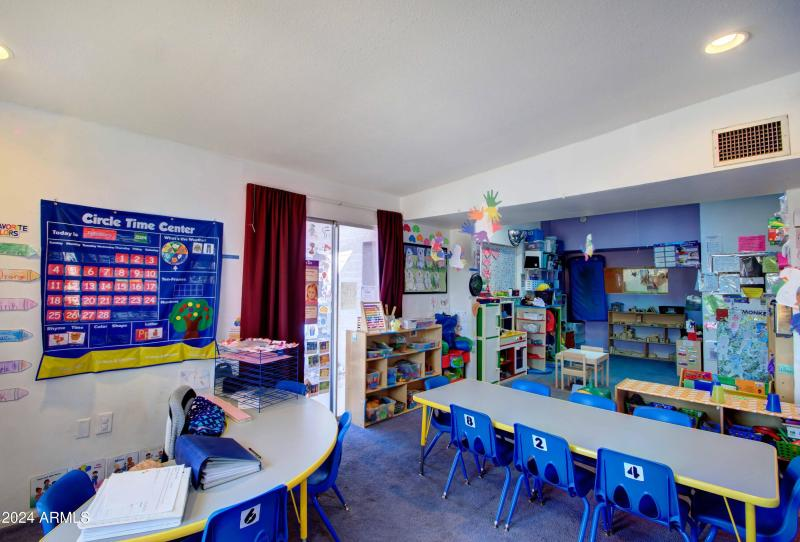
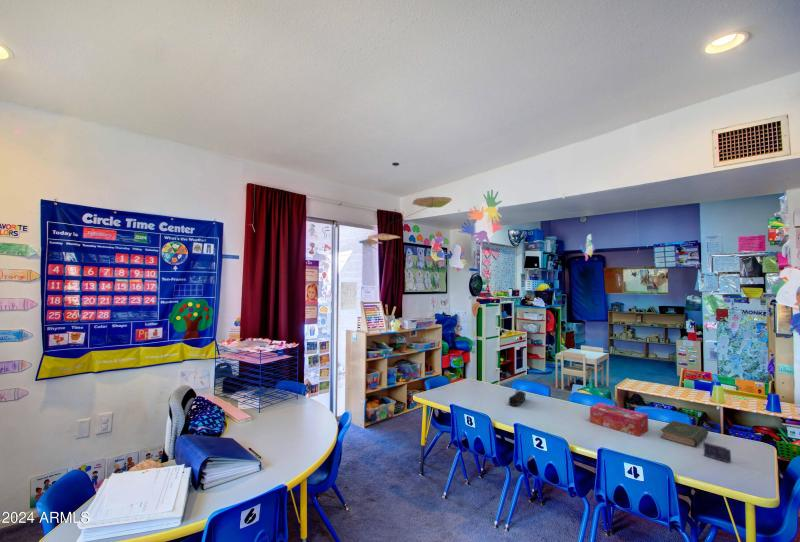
+ pencil case [508,388,527,407]
+ crayon box [702,441,732,464]
+ ceiling mobile [358,162,453,264]
+ book [660,419,709,448]
+ tissue box [589,402,649,437]
